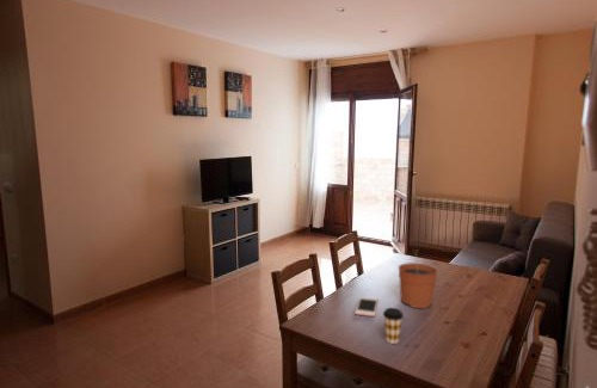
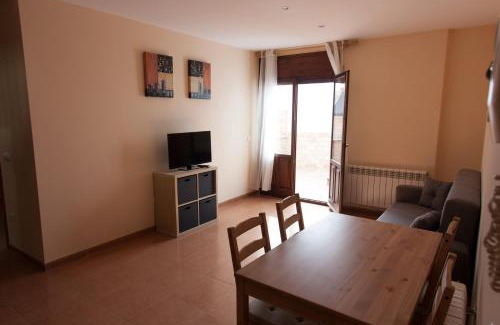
- plant pot [398,248,438,309]
- cell phone [353,296,380,318]
- coffee cup [382,307,405,345]
